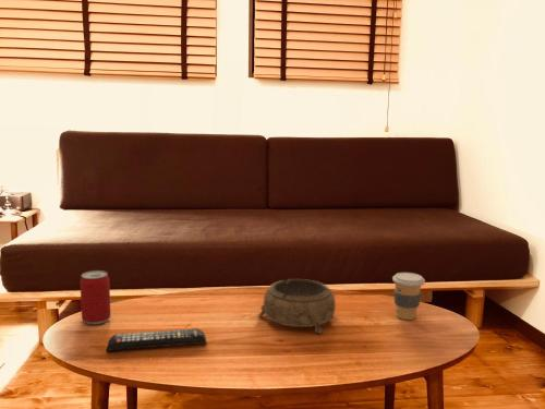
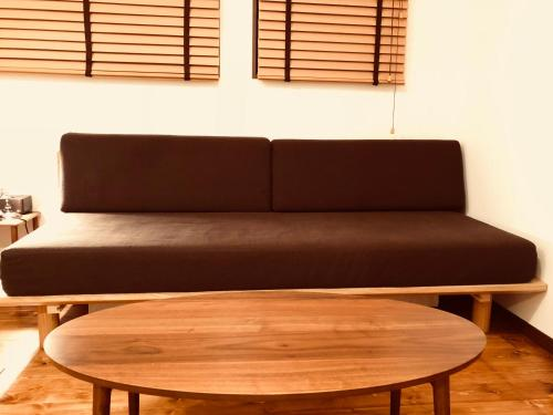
- coffee cup [391,272,426,321]
- remote control [105,327,208,352]
- beer can [78,269,111,325]
- decorative bowl [256,278,337,335]
